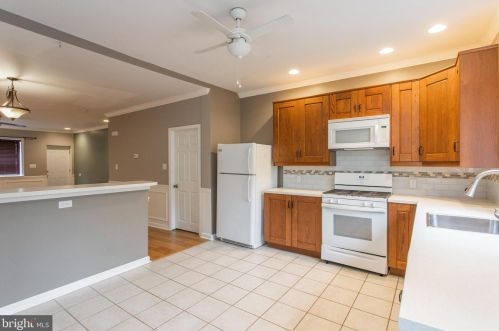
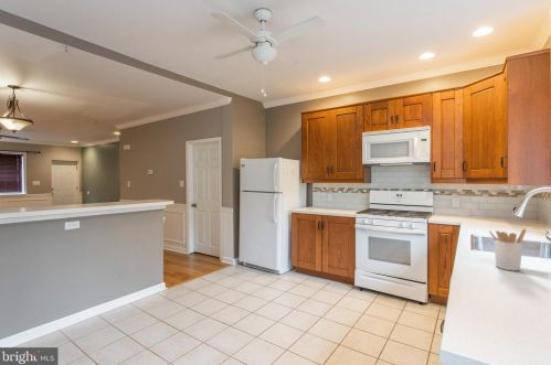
+ utensil holder [488,227,527,272]
